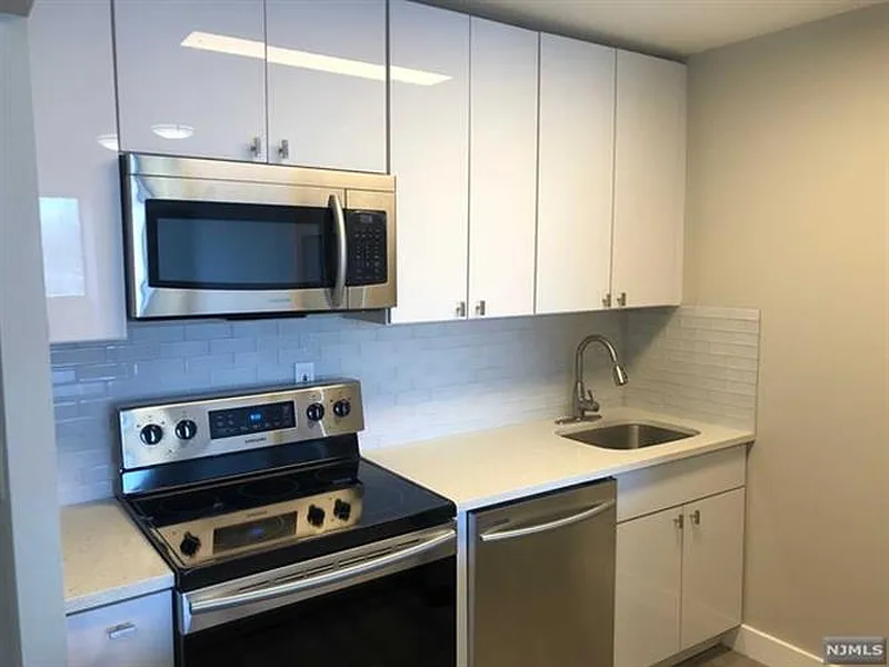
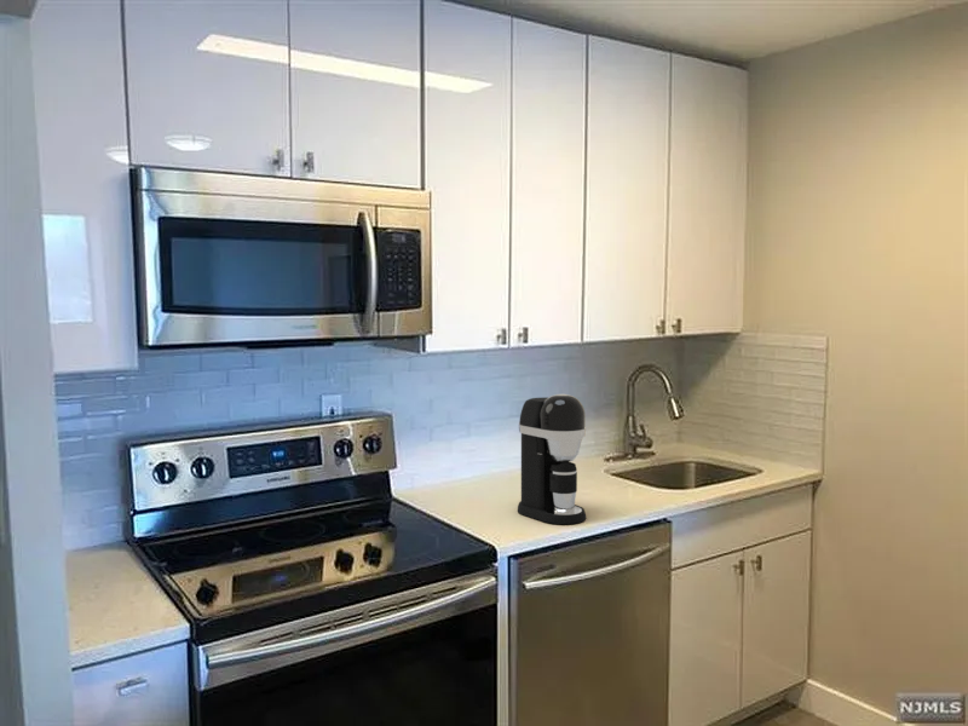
+ coffee maker [517,393,587,525]
